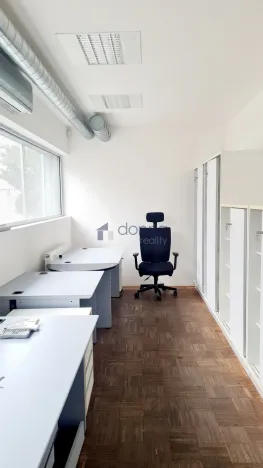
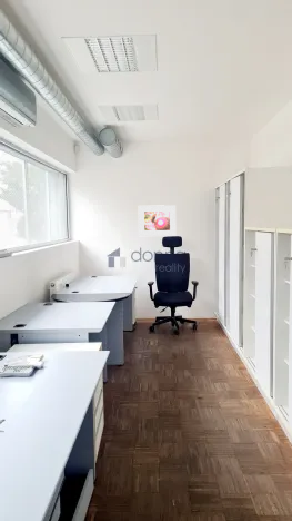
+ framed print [138,204,177,237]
